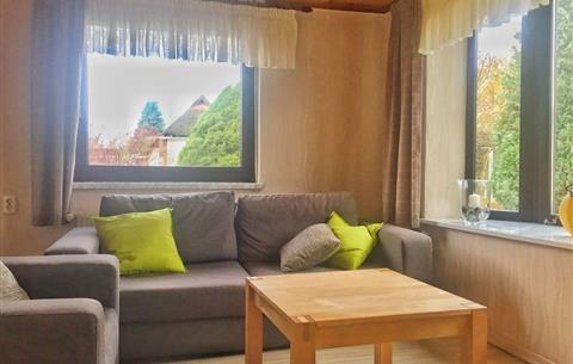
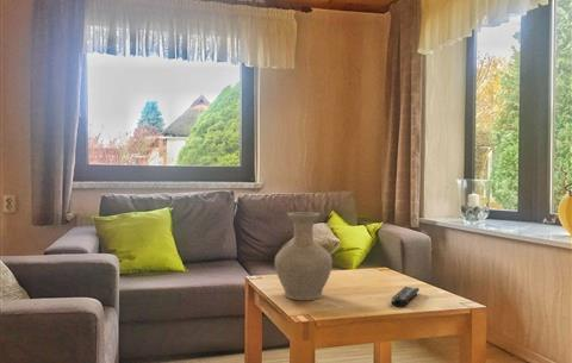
+ vase [274,211,334,301]
+ remote control [390,286,421,308]
